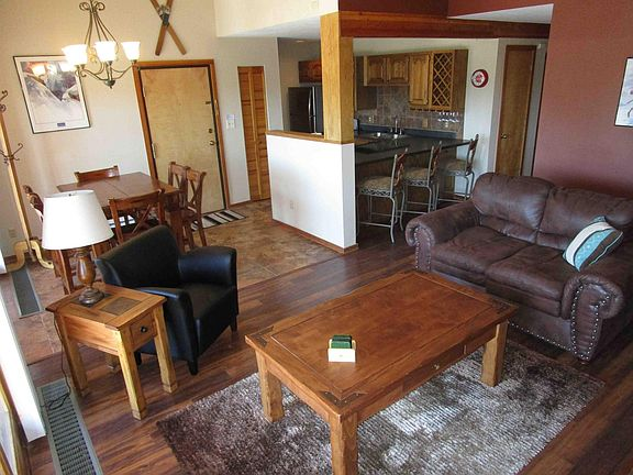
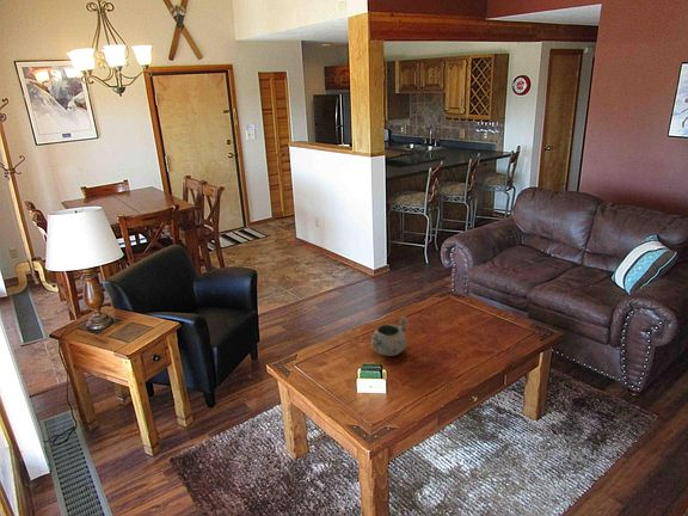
+ decorative bowl [369,315,410,357]
